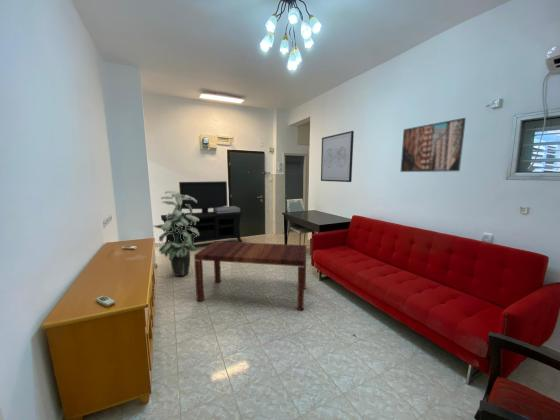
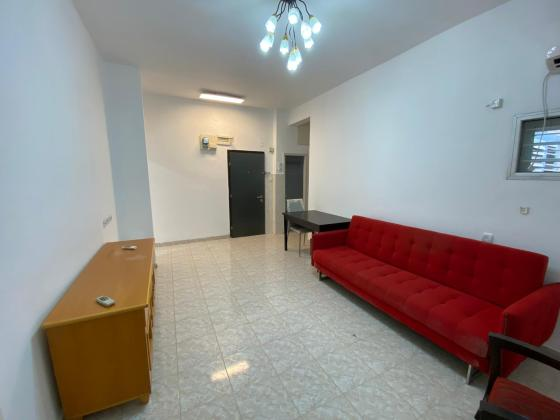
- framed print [400,117,467,173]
- wall art [320,130,355,183]
- media console [160,180,244,253]
- coffee table [193,240,307,312]
- indoor plant [152,190,199,277]
